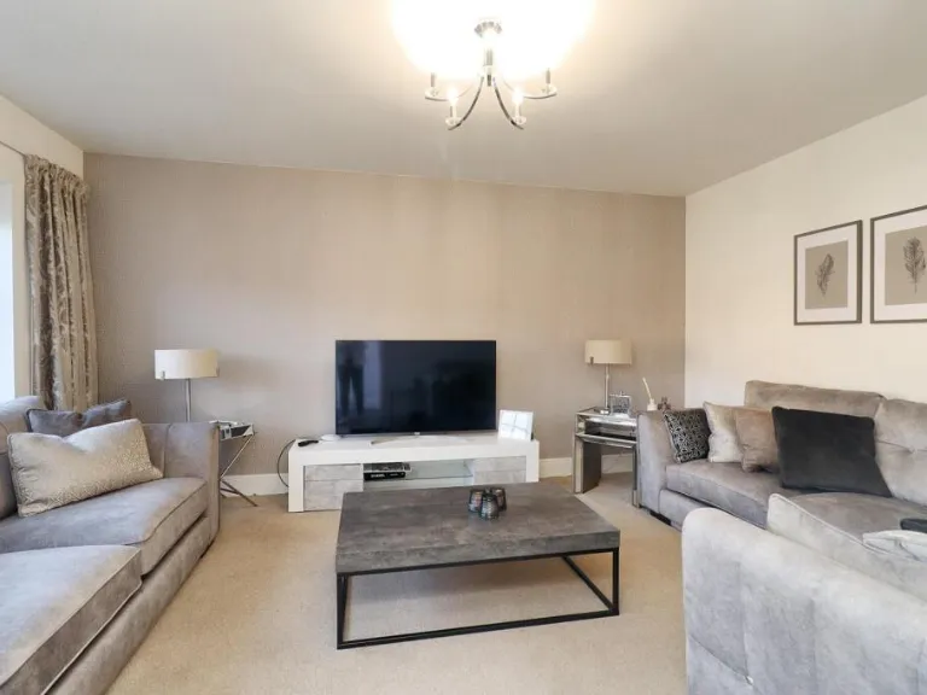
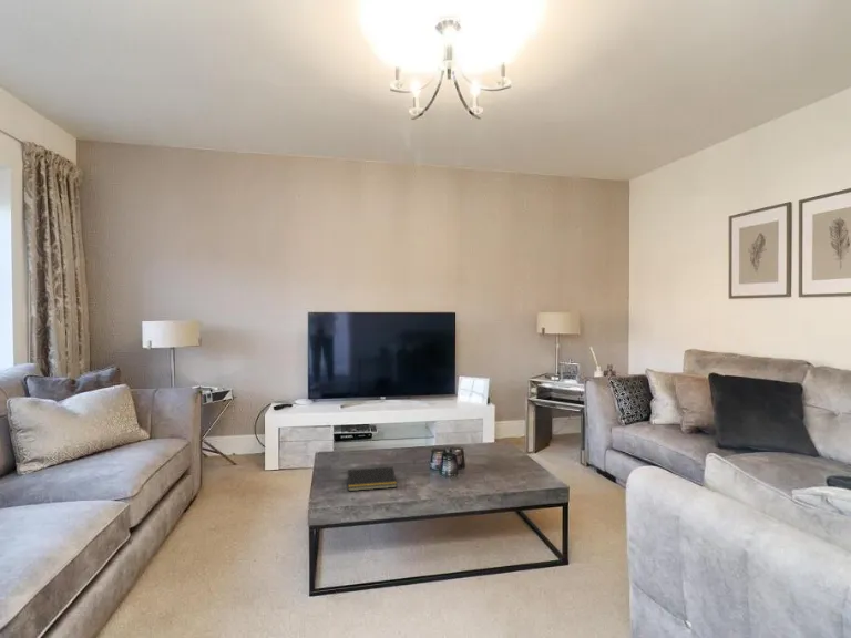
+ notepad [346,466,398,492]
